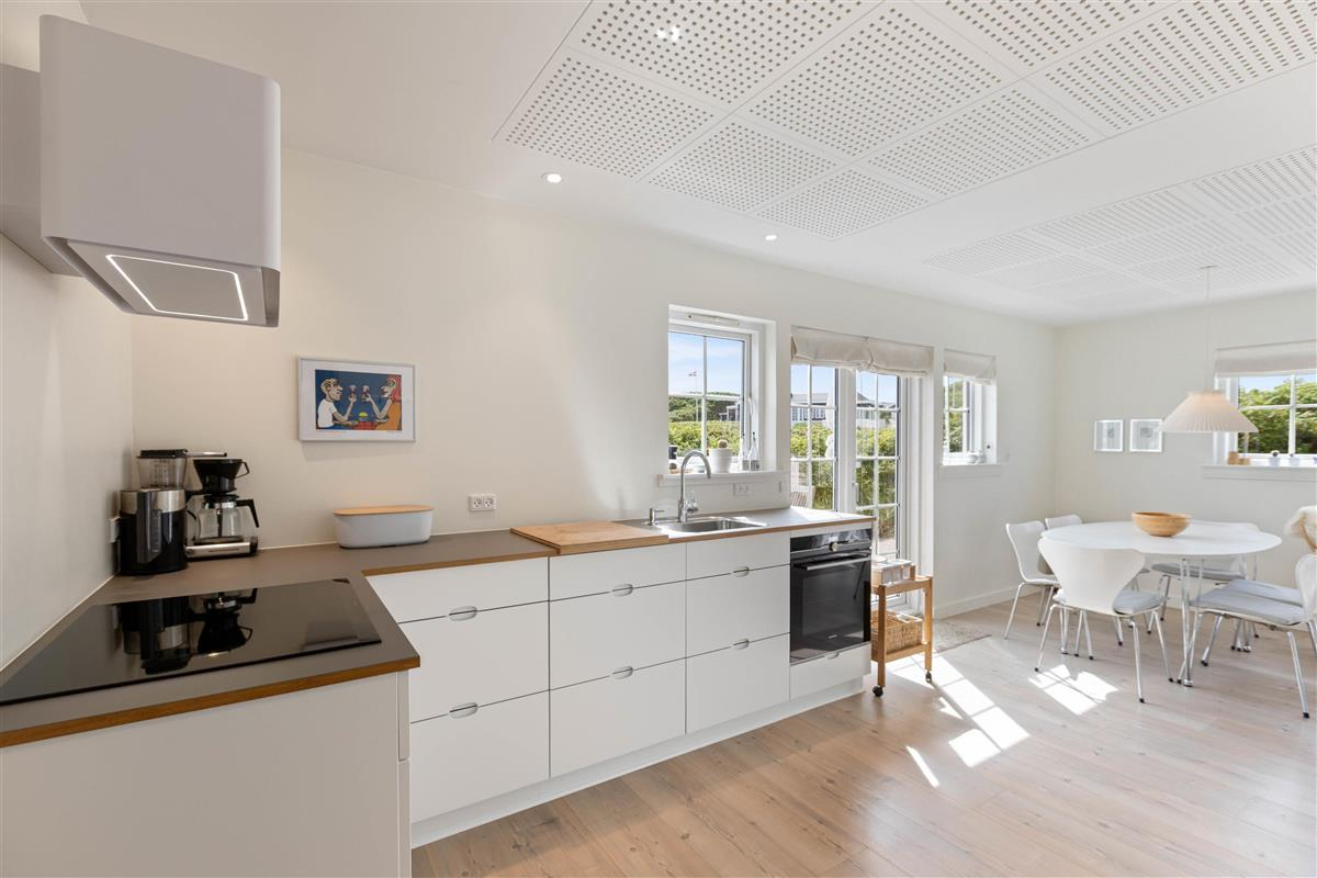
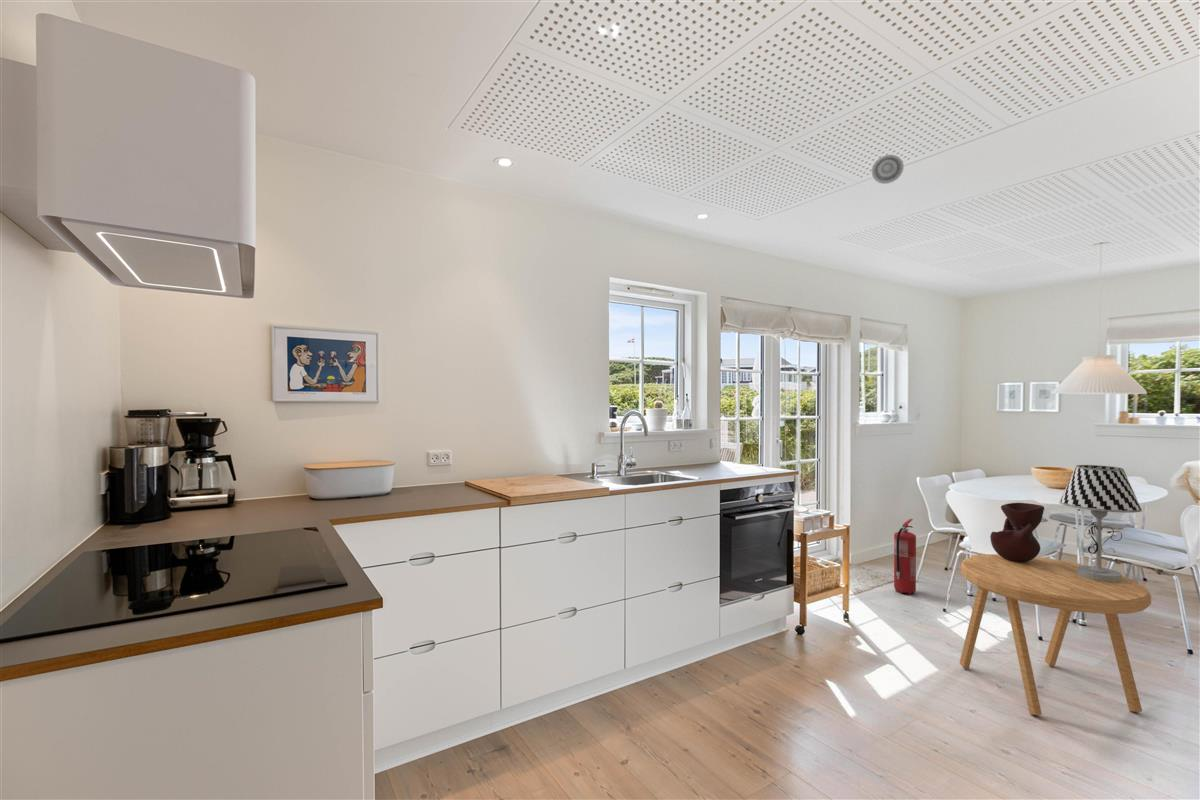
+ smoke detector [871,154,905,185]
+ vase [989,502,1045,562]
+ side table [959,553,1152,716]
+ table lamp [1058,464,1143,582]
+ fire extinguisher [893,518,917,595]
